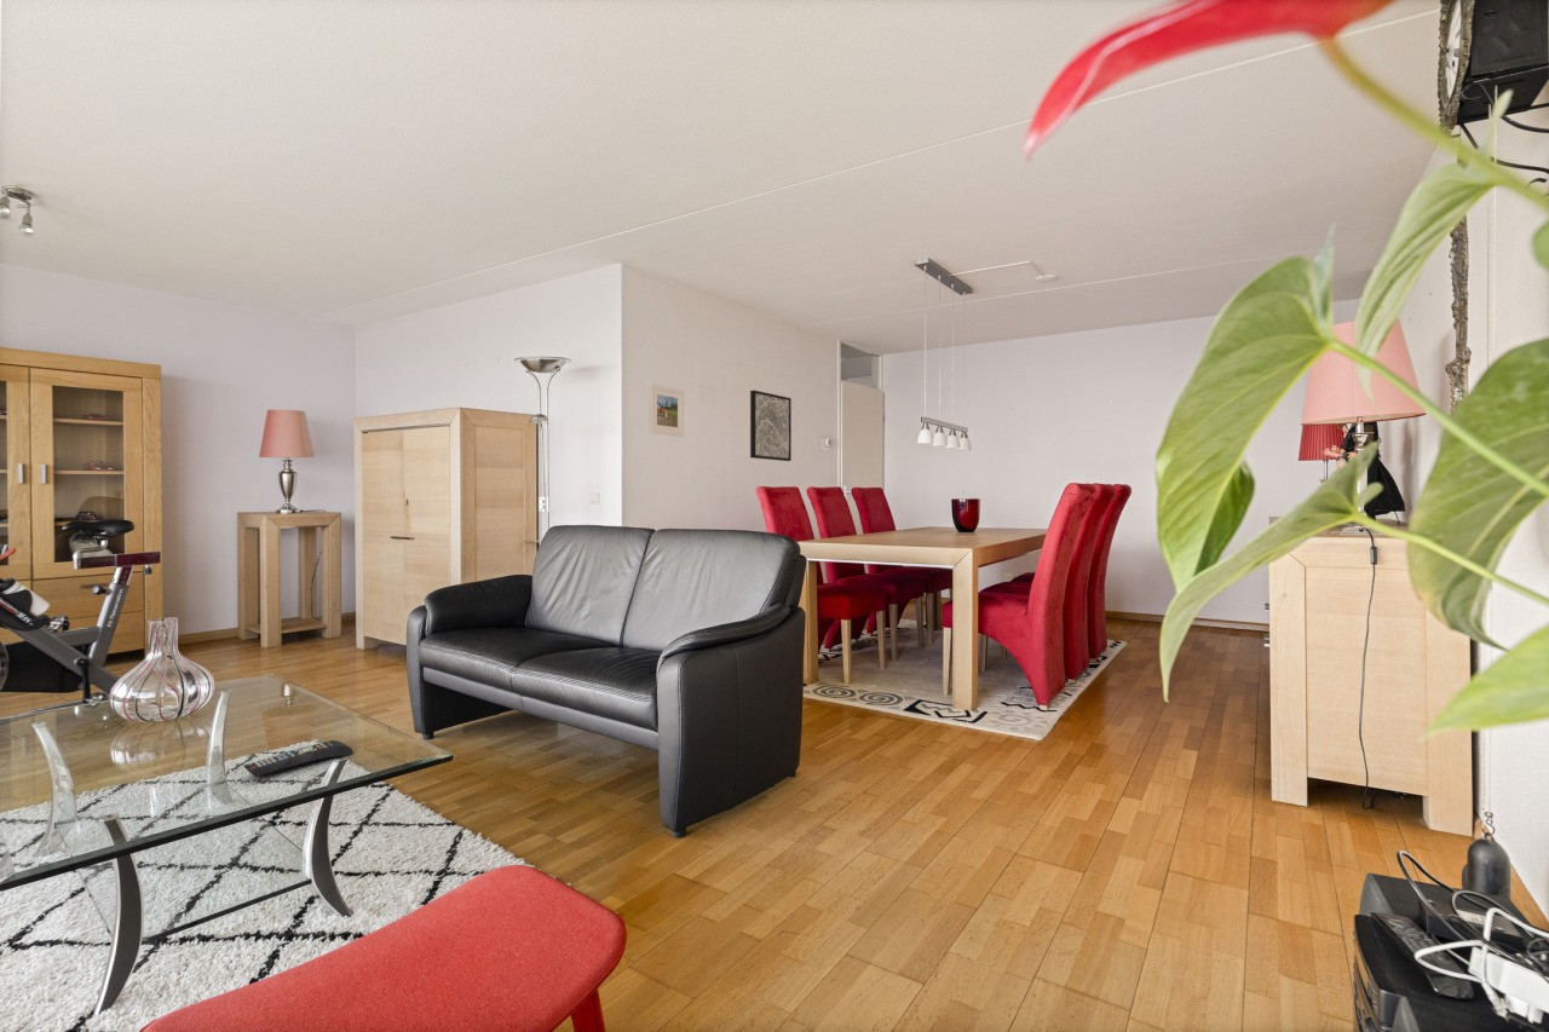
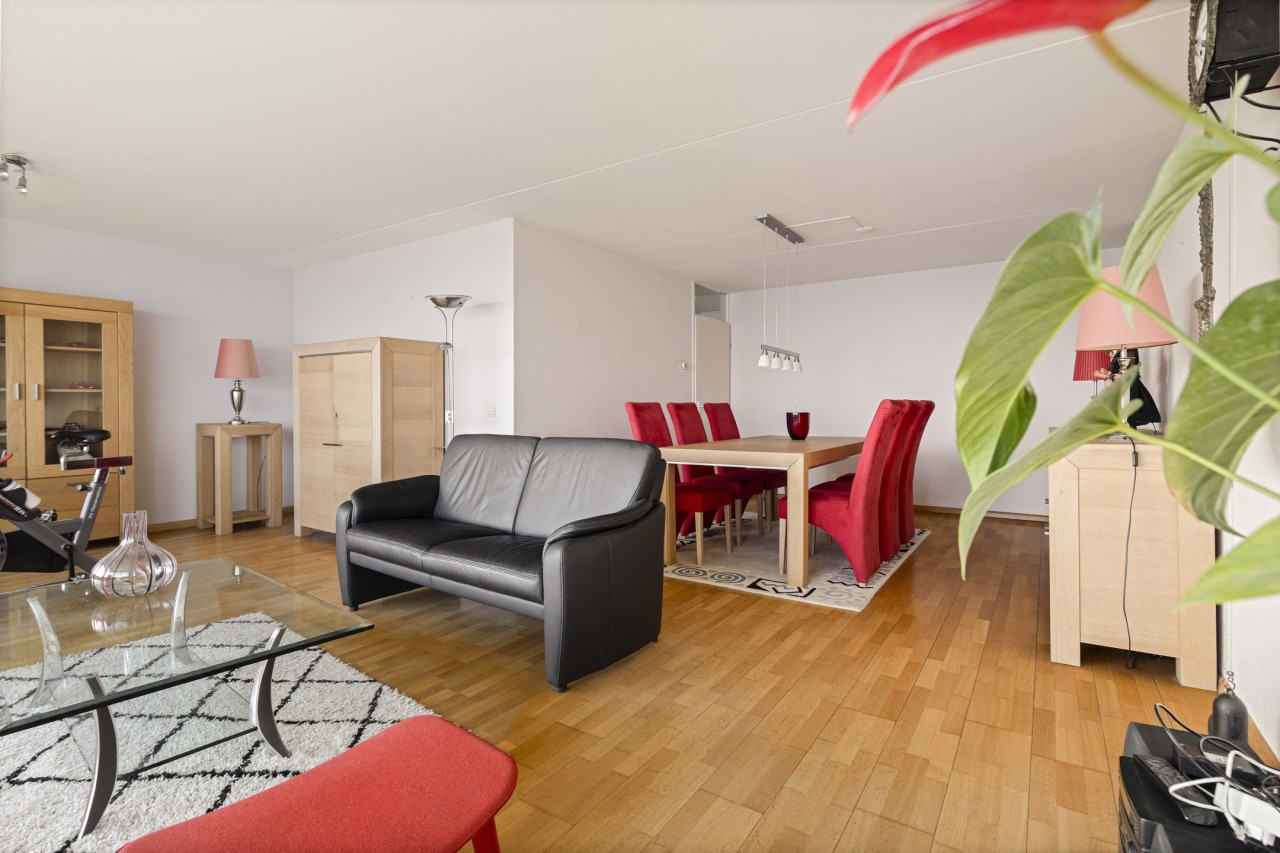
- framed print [647,384,685,438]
- wall art [749,390,793,462]
- remote control [243,739,355,778]
